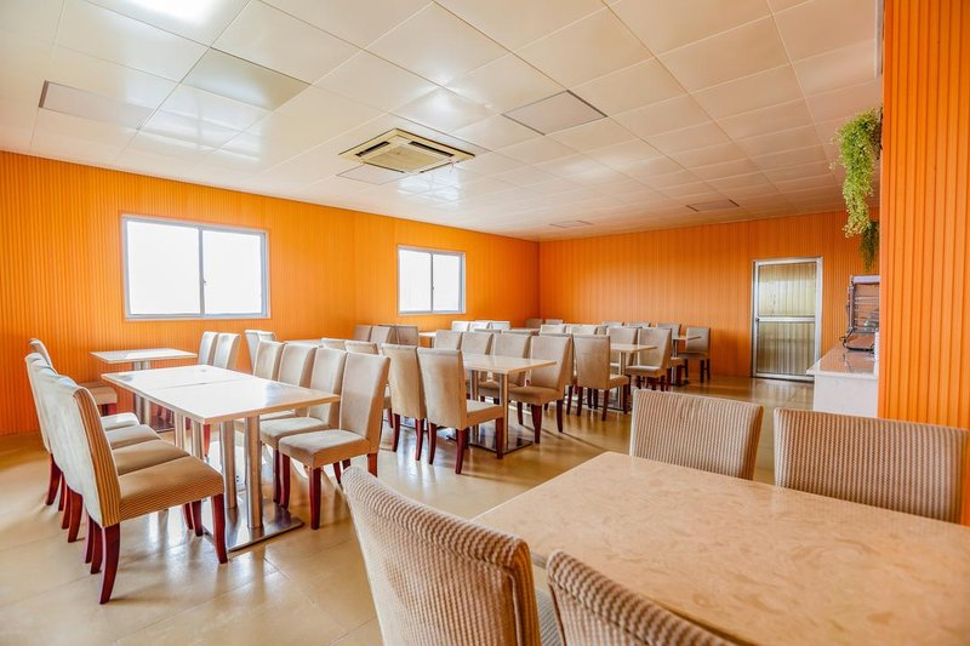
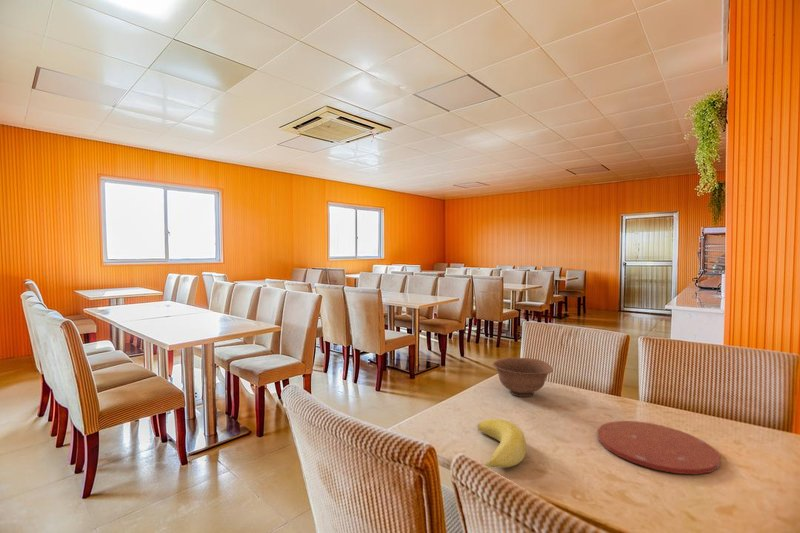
+ banana [477,418,527,469]
+ bowl [491,357,554,398]
+ plate [596,420,721,475]
